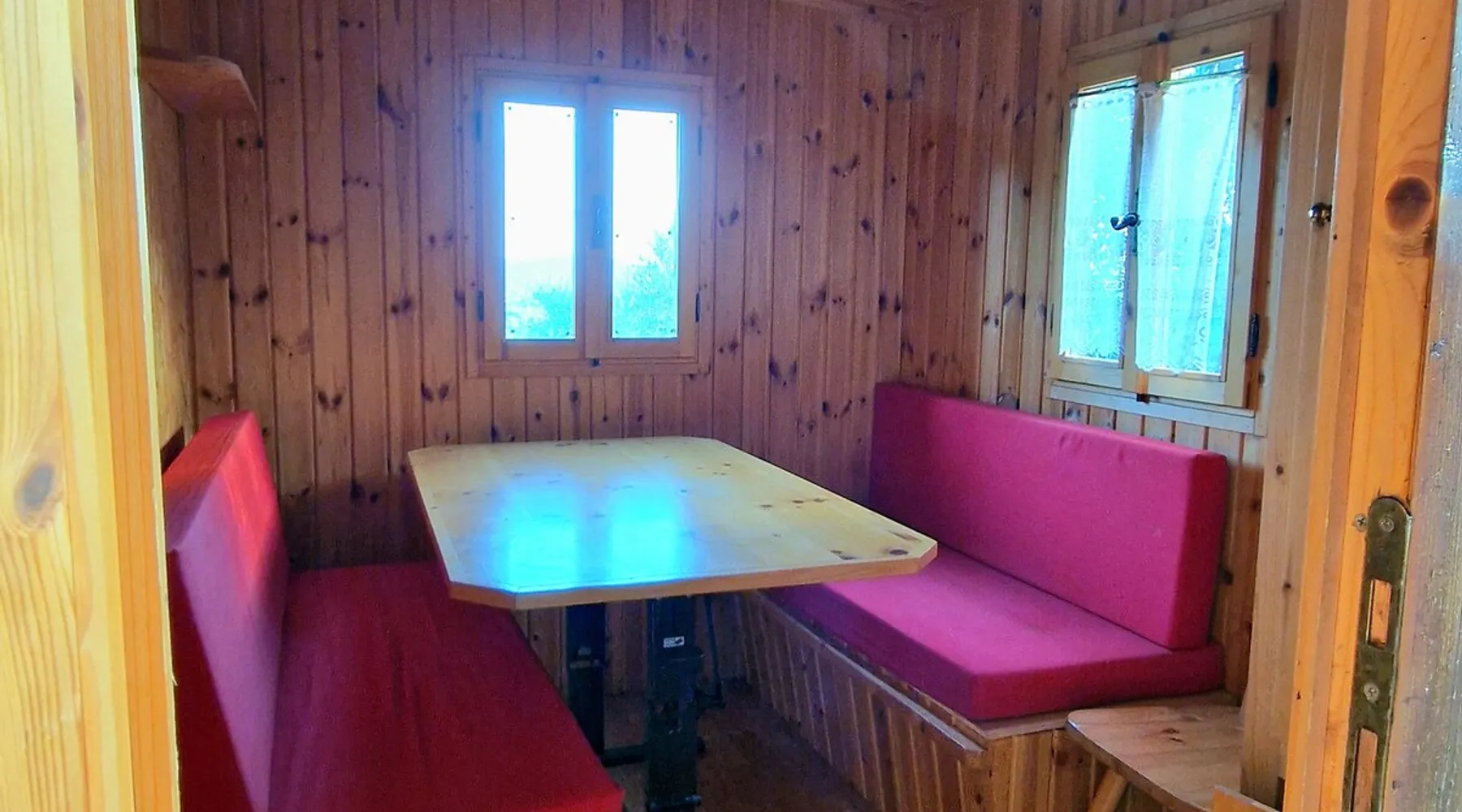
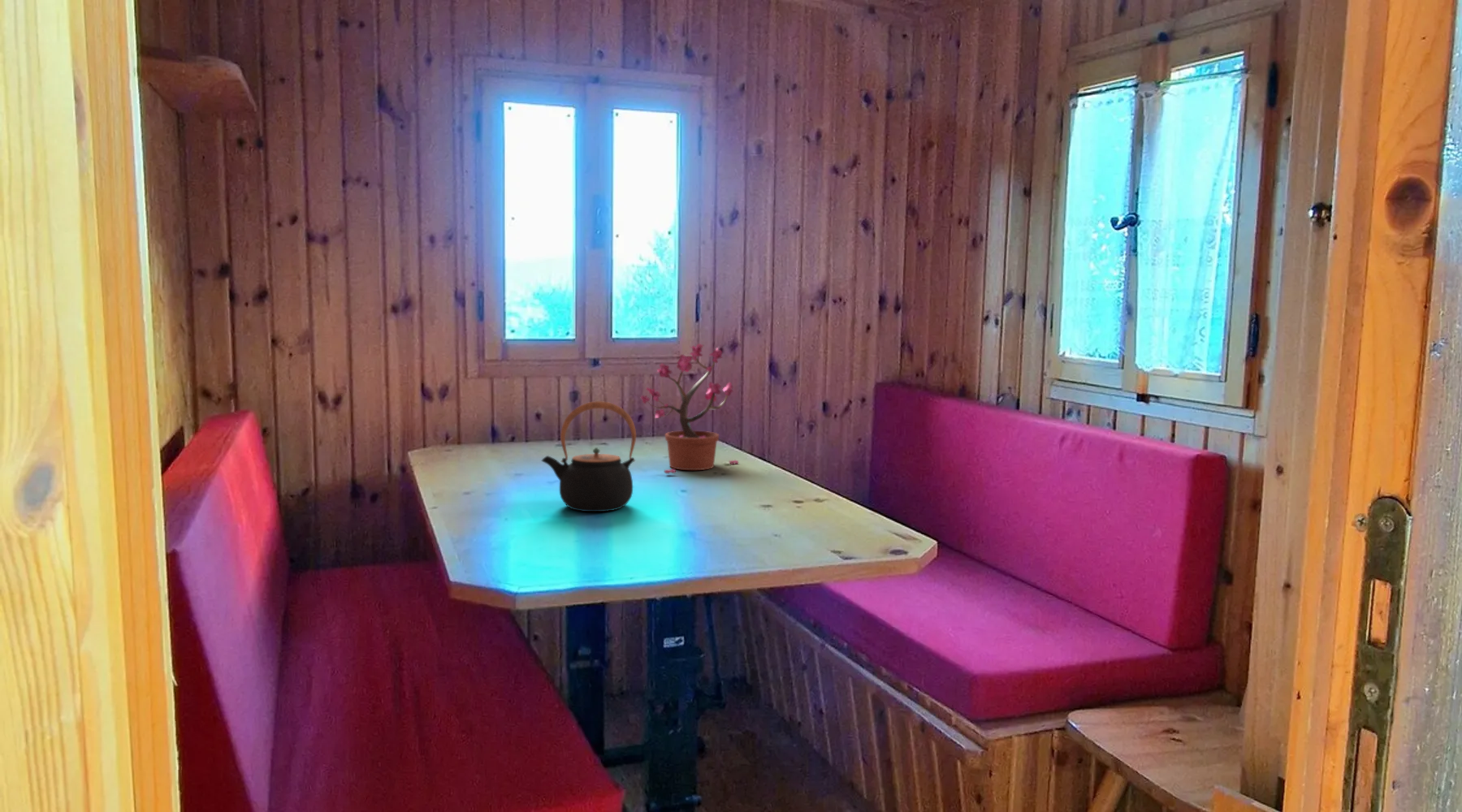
+ teapot [541,400,637,512]
+ potted plant [640,343,739,474]
